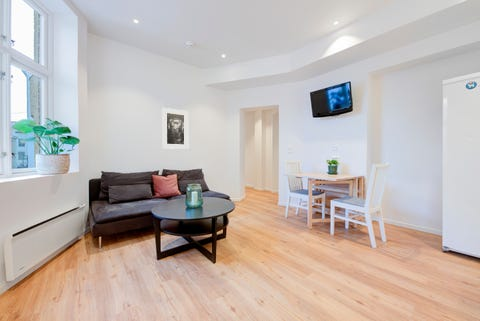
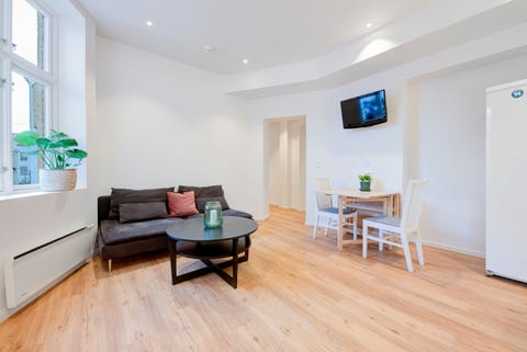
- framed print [161,107,189,150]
